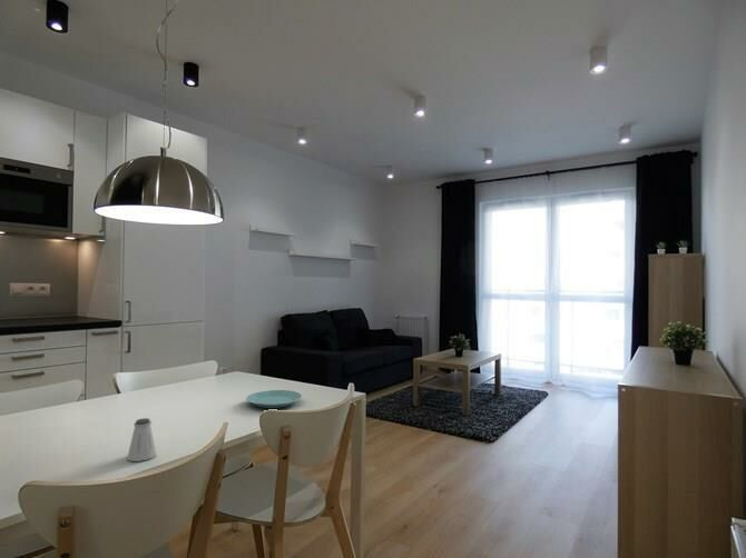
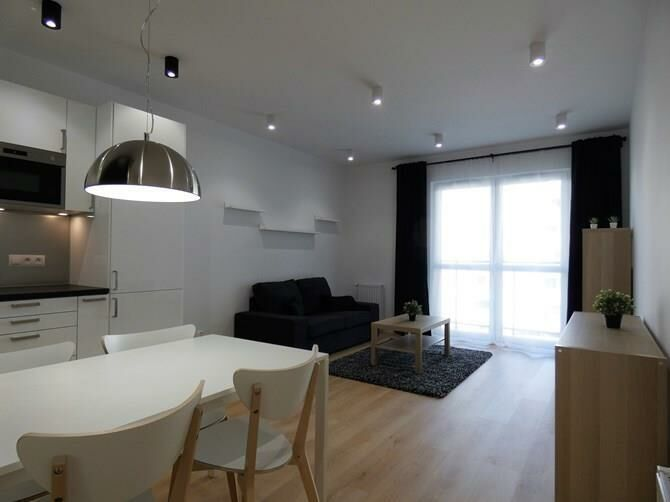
- saltshaker [126,417,157,462]
- plate [245,389,304,409]
